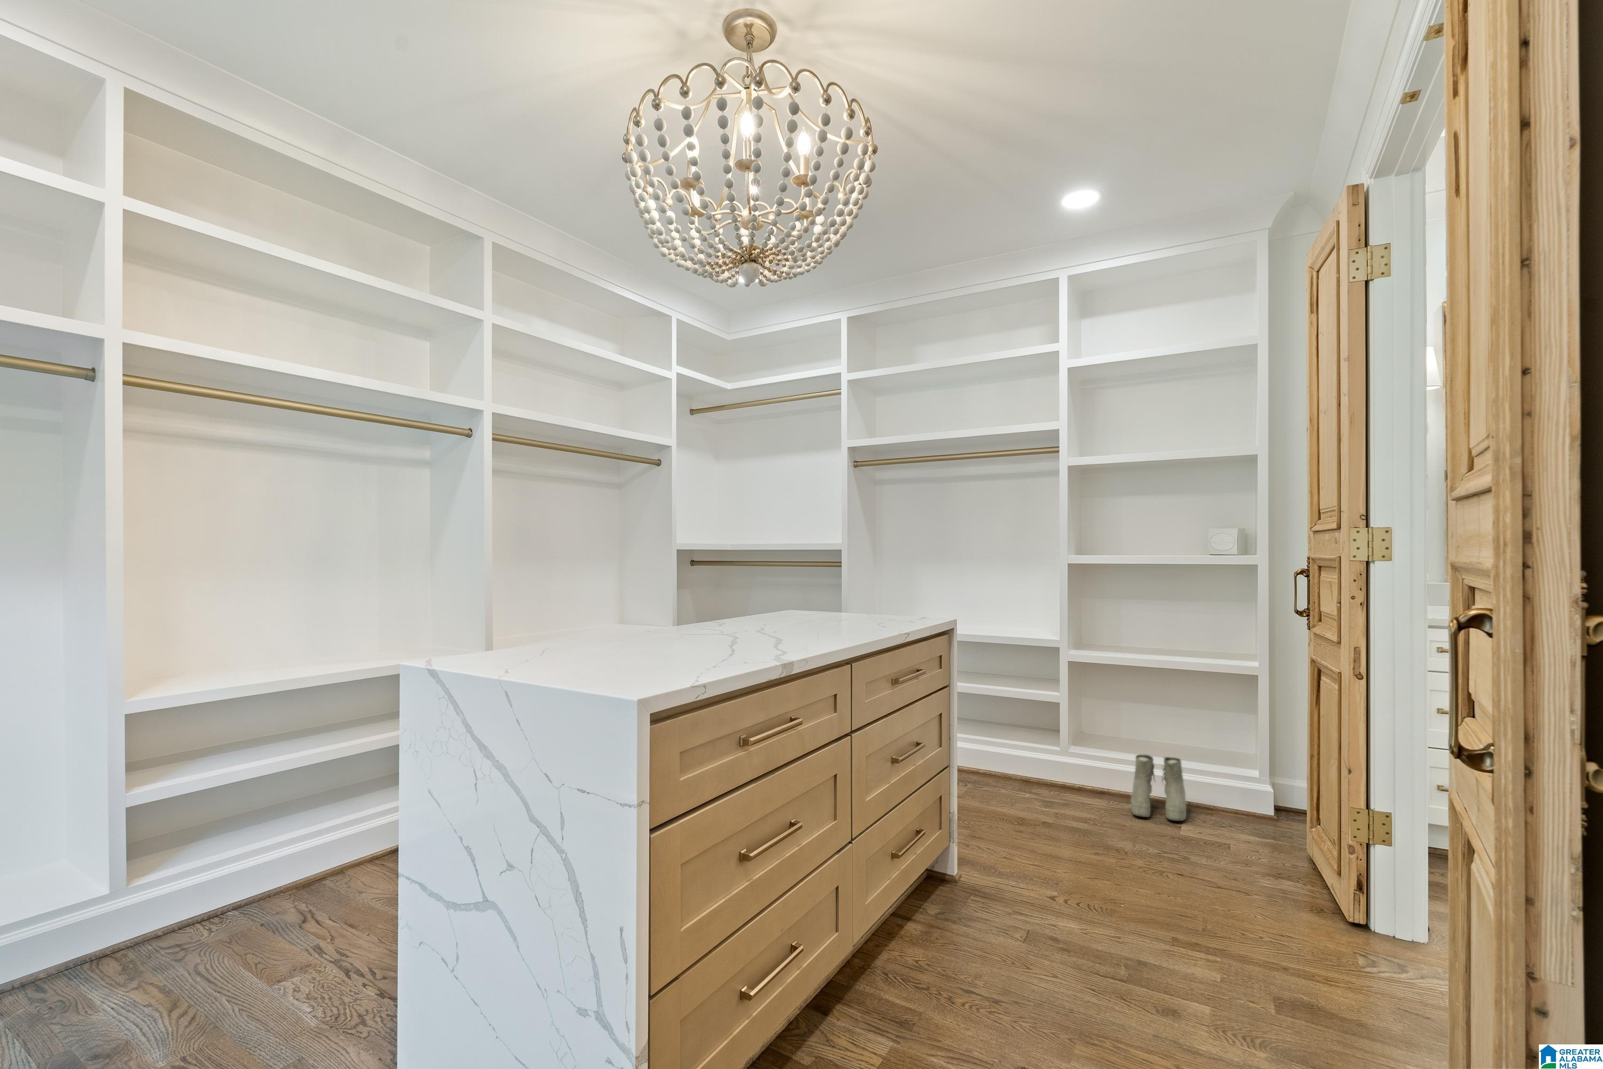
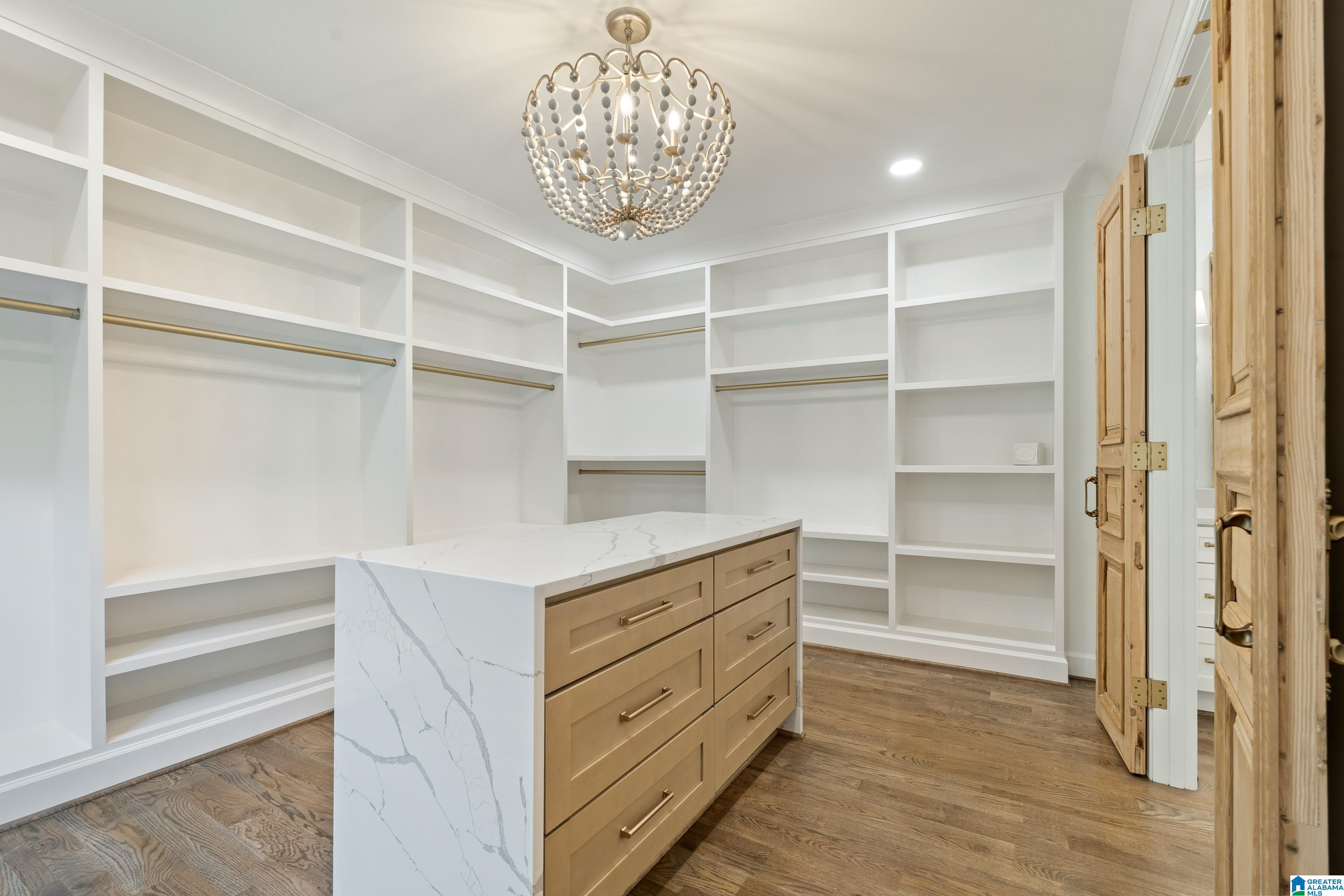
- boots [1131,754,1187,822]
